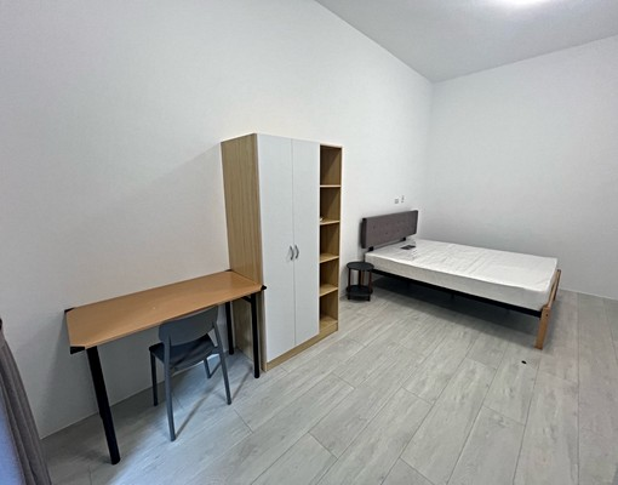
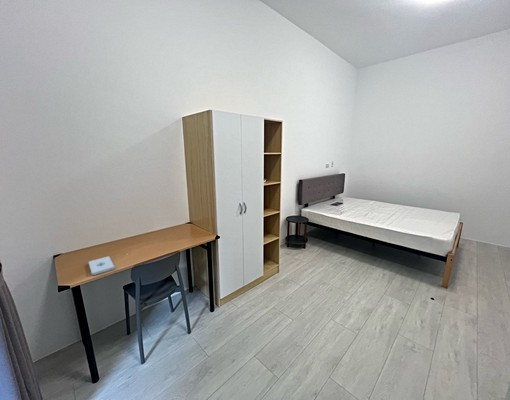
+ notepad [88,255,116,276]
